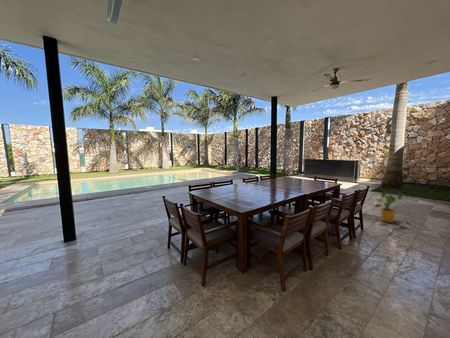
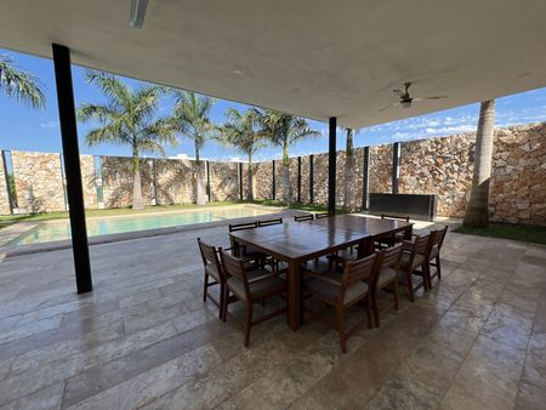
- house plant [374,190,404,223]
